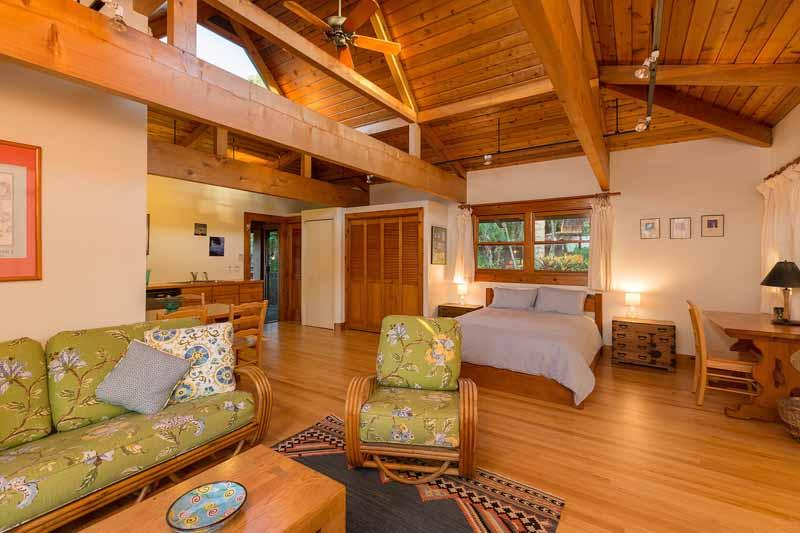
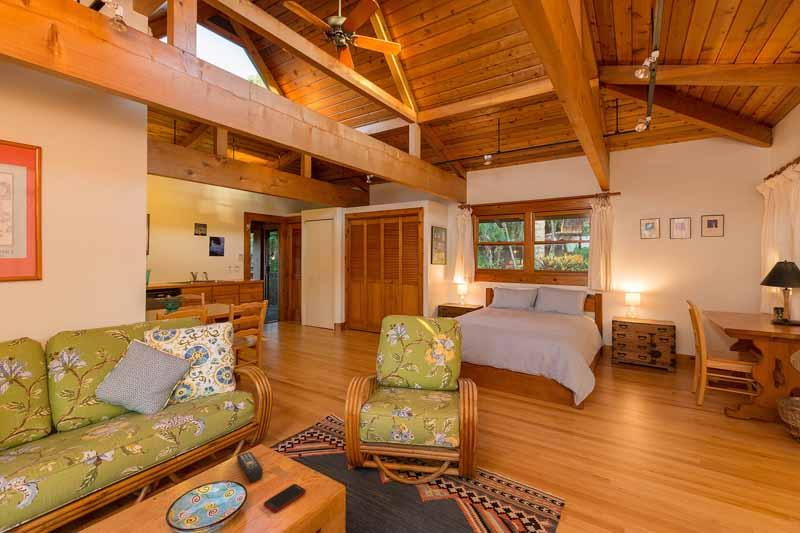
+ cell phone [263,483,307,514]
+ remote control [236,451,264,483]
